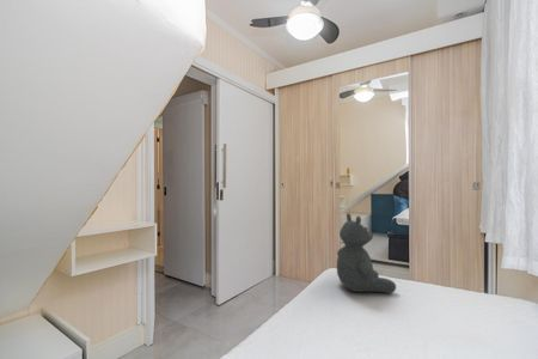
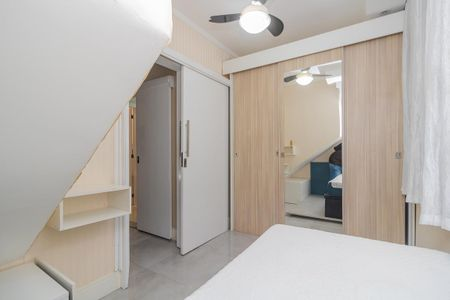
- teddy bear [336,212,397,294]
